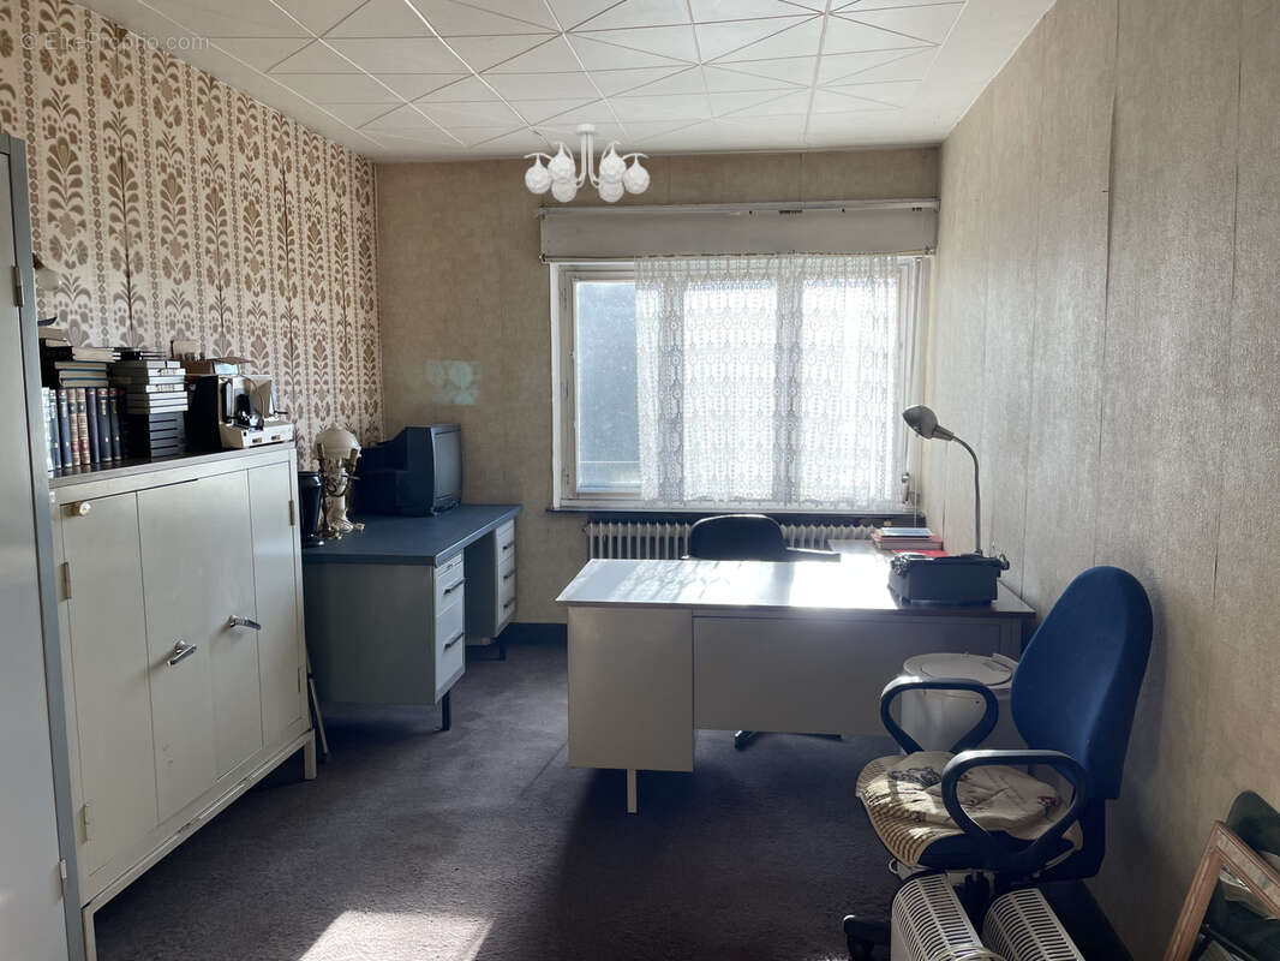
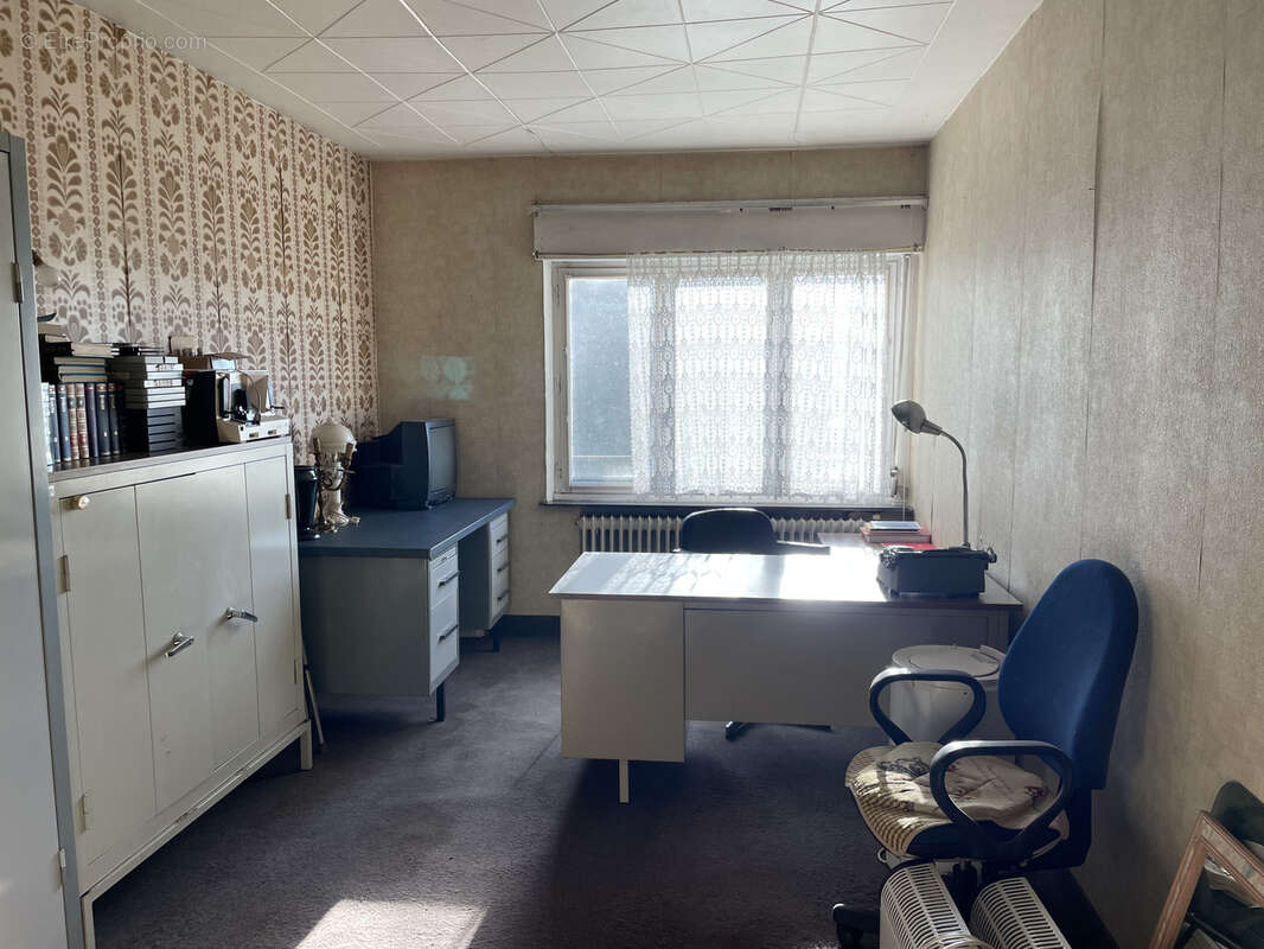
- ceiling light fixture [524,123,651,203]
